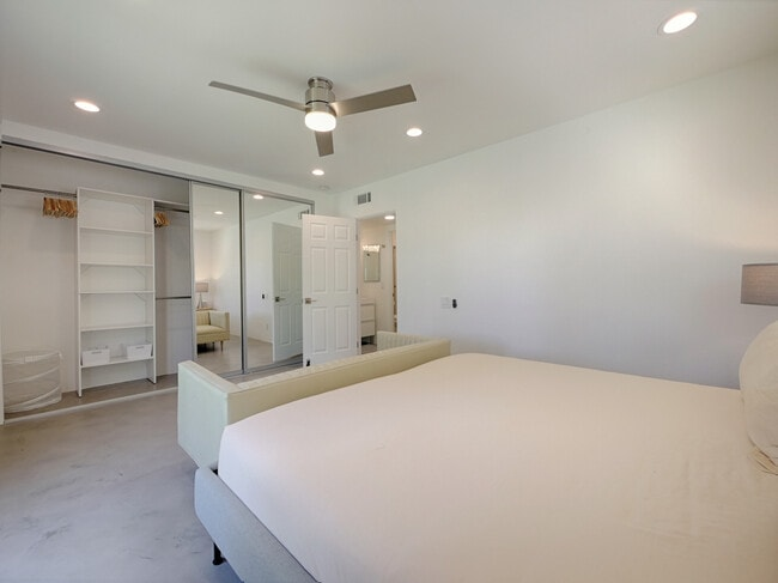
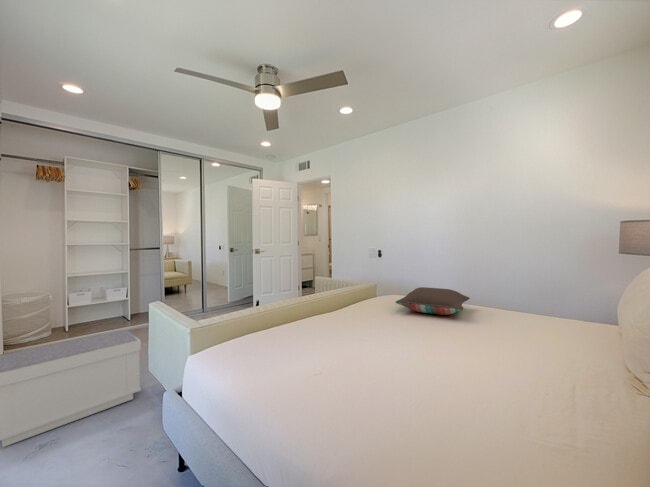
+ pillow [394,286,471,316]
+ bench [0,329,142,448]
